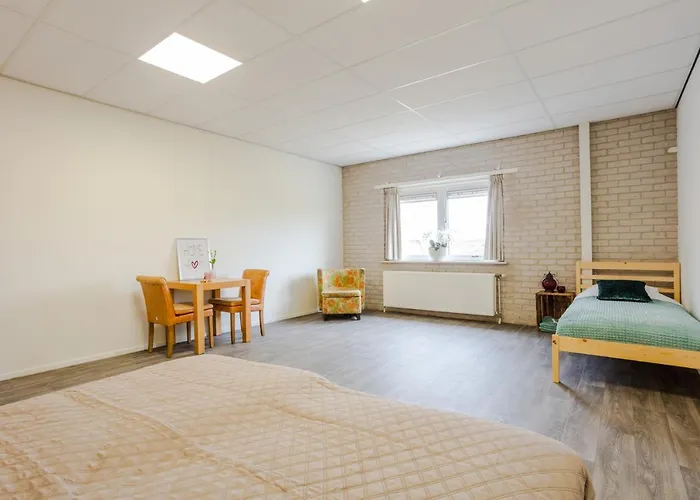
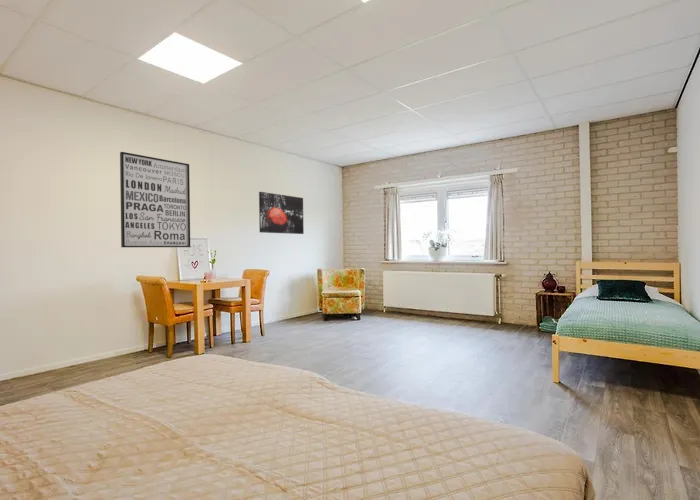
+ wall art [119,151,191,248]
+ wall art [258,191,305,235]
